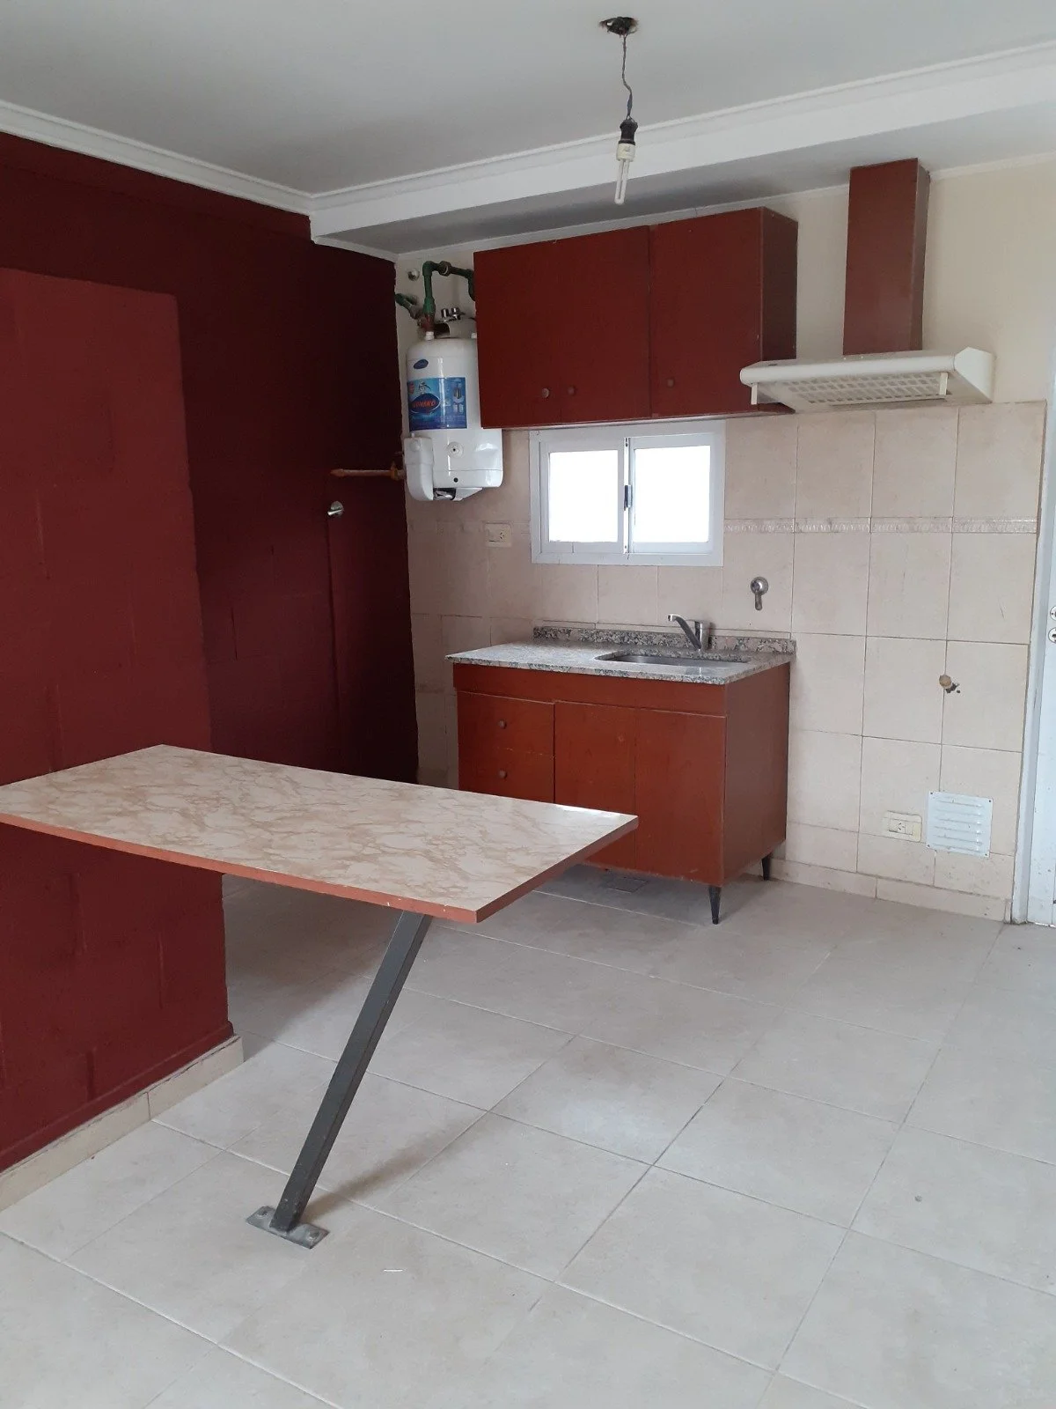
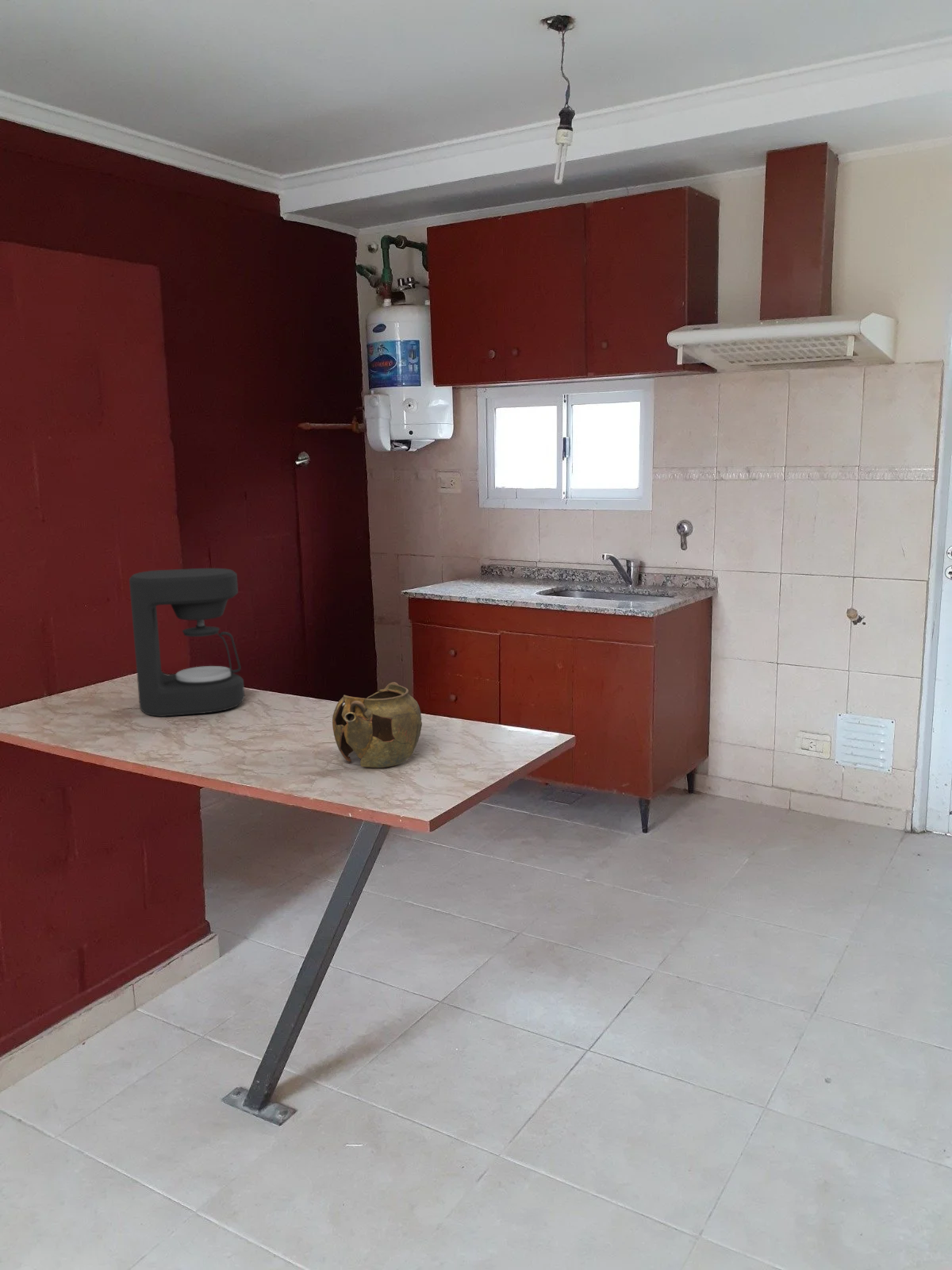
+ coffee maker [129,568,245,718]
+ teapot [332,682,423,768]
